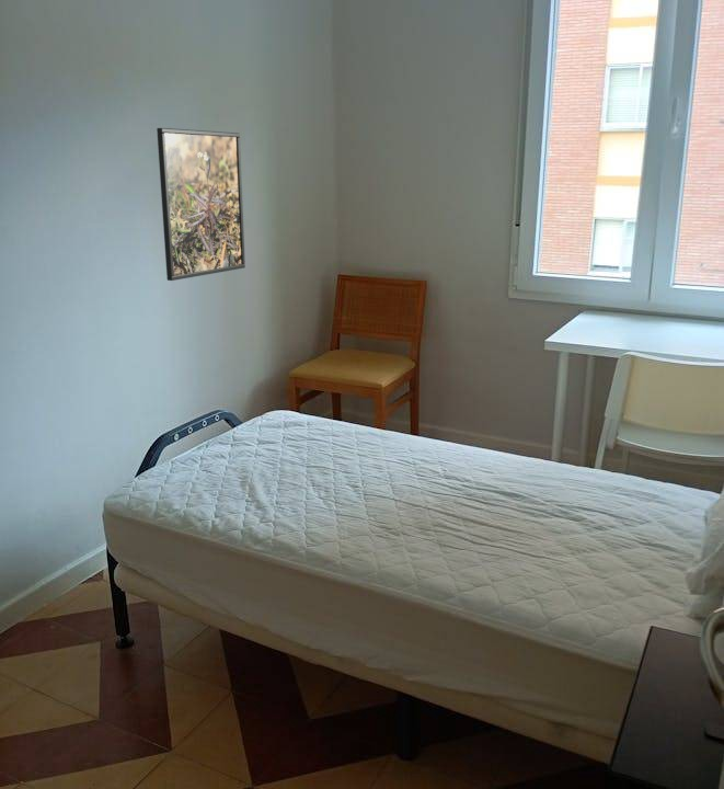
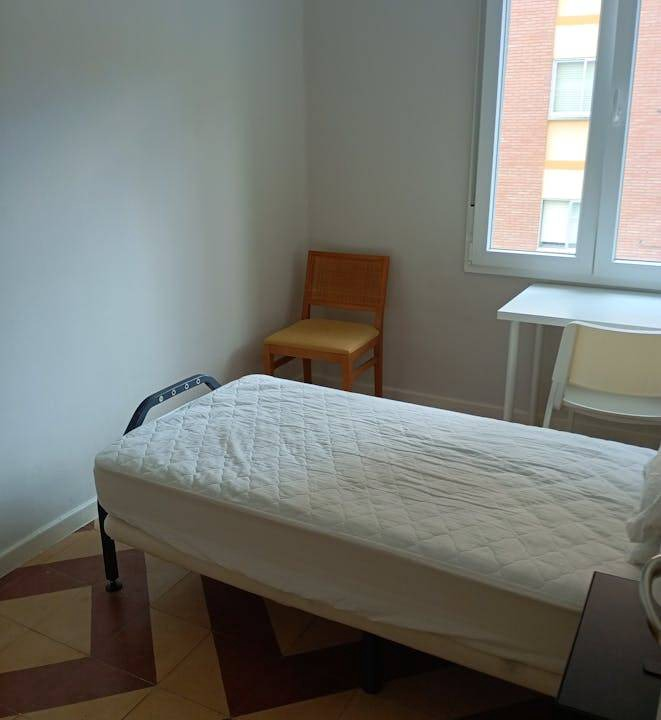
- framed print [156,127,246,282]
